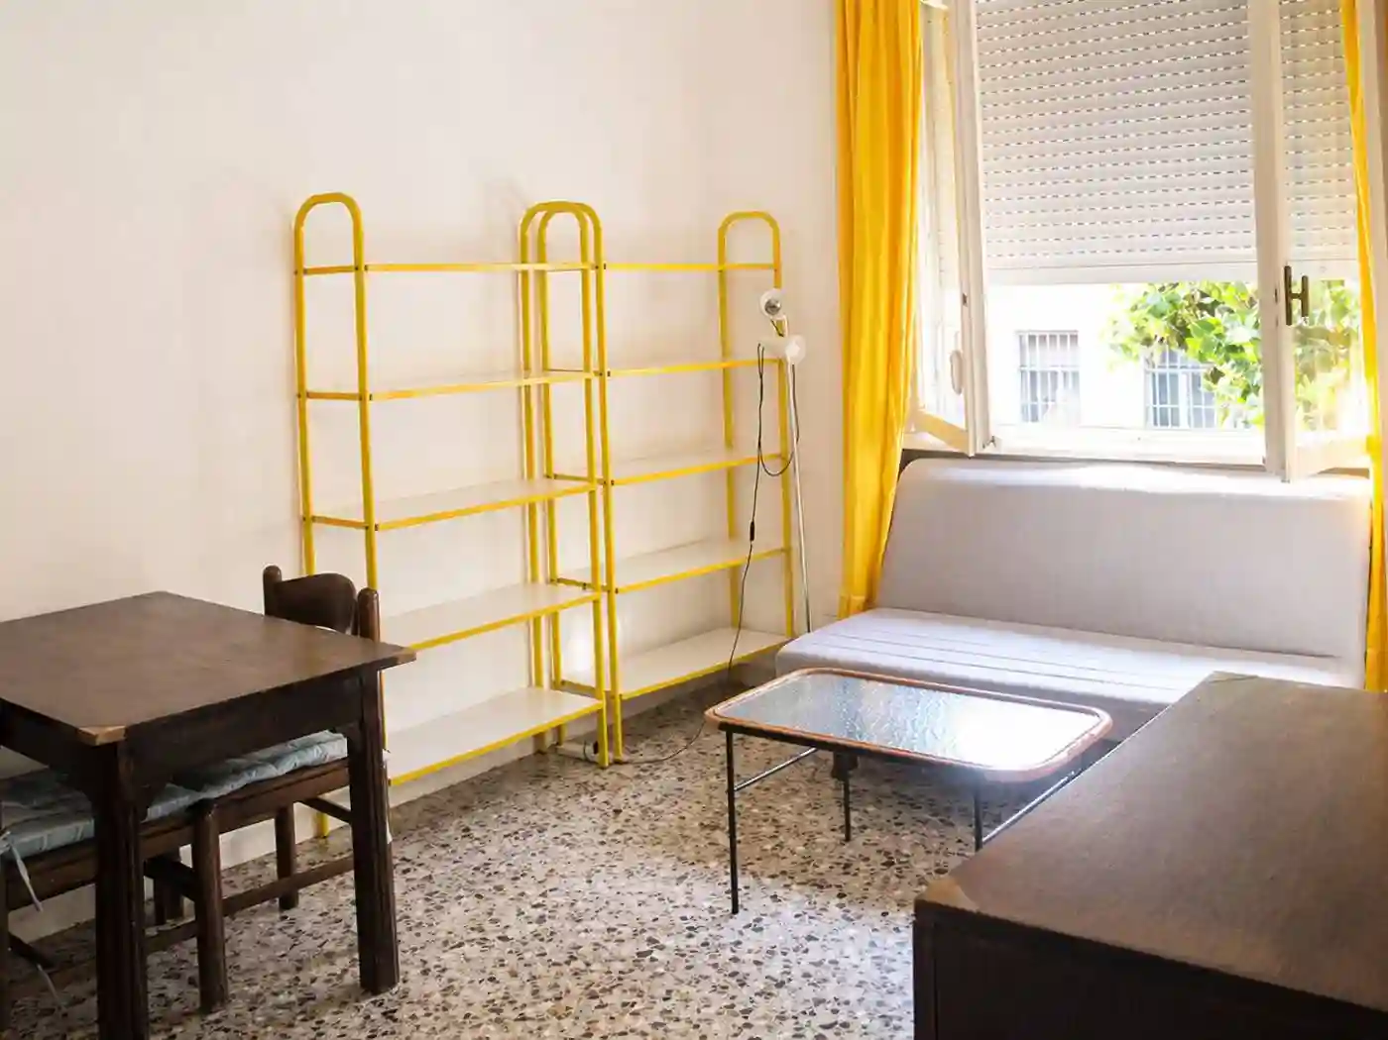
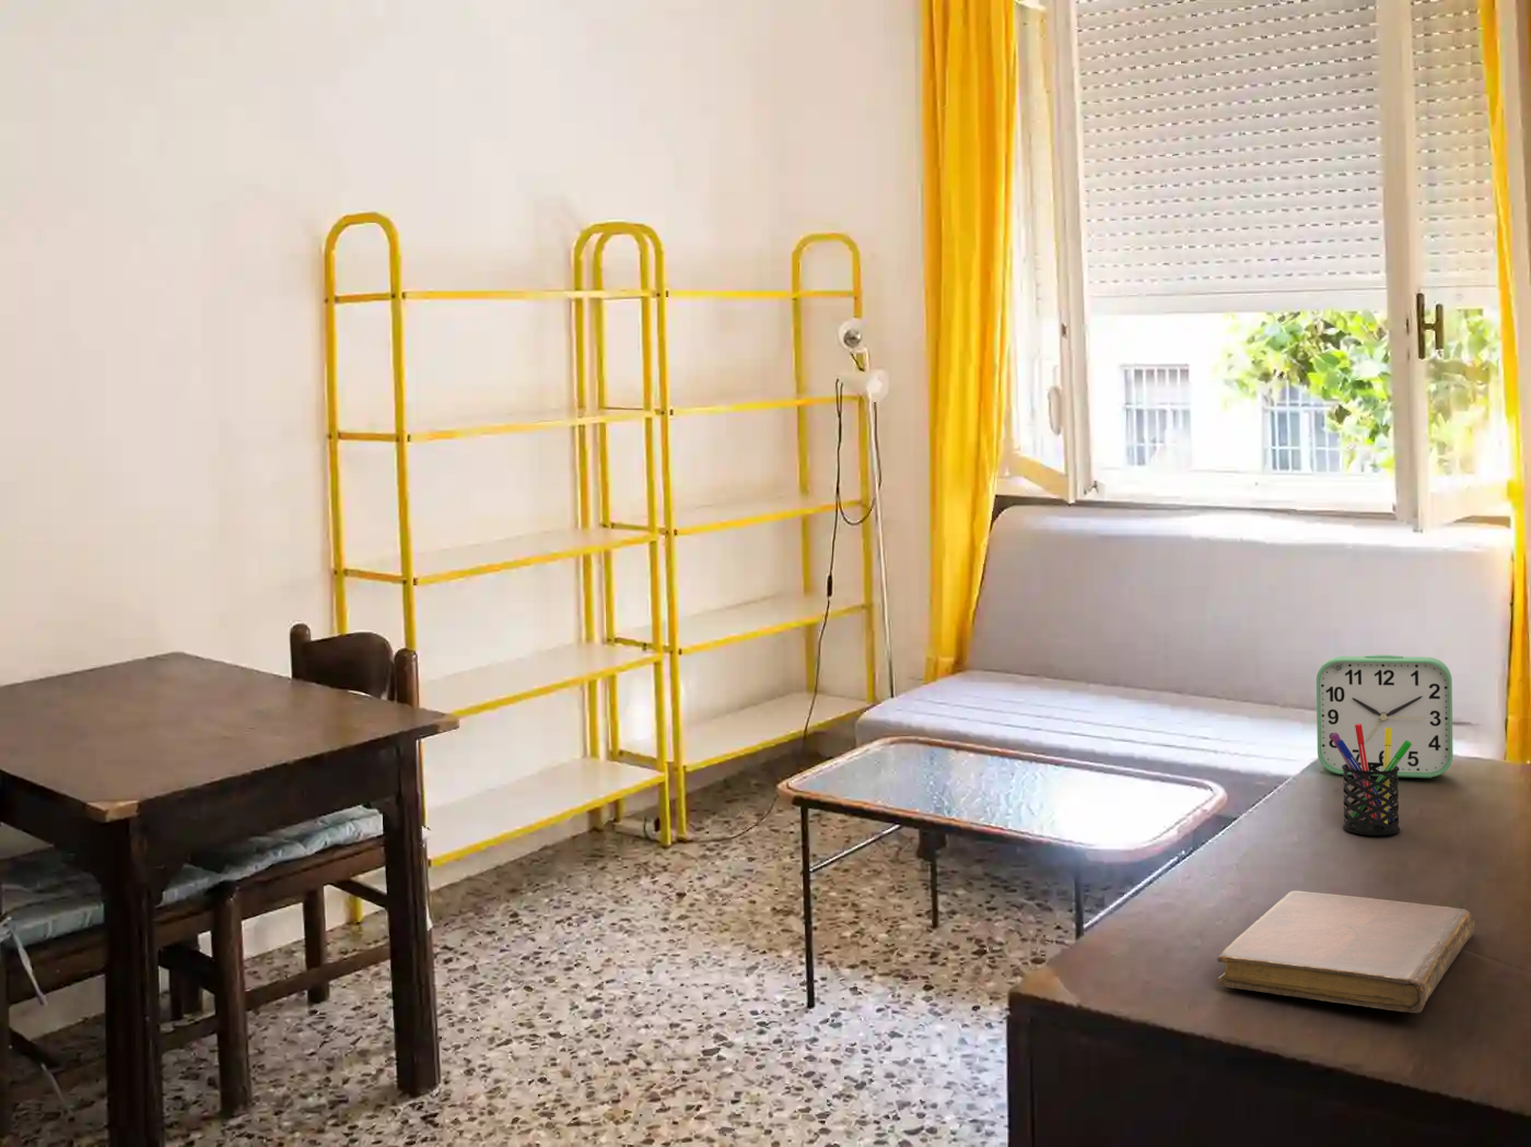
+ alarm clock [1315,654,1455,778]
+ pen holder [1331,724,1412,837]
+ notebook [1216,890,1477,1013]
